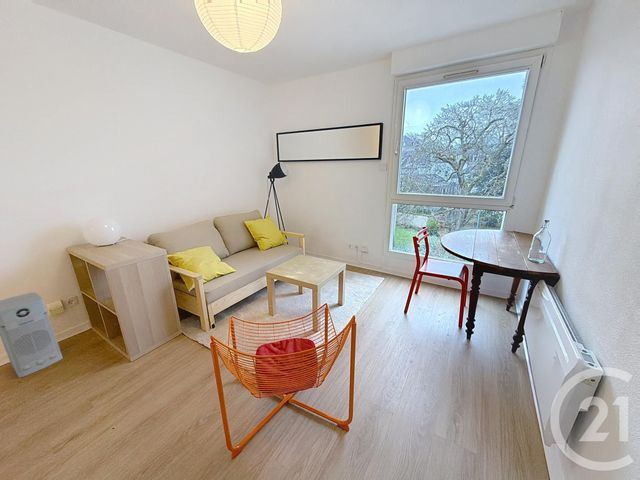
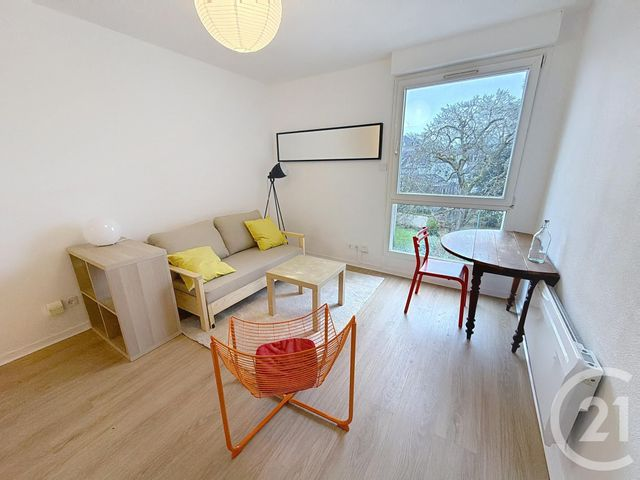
- air purifier [0,291,64,379]
